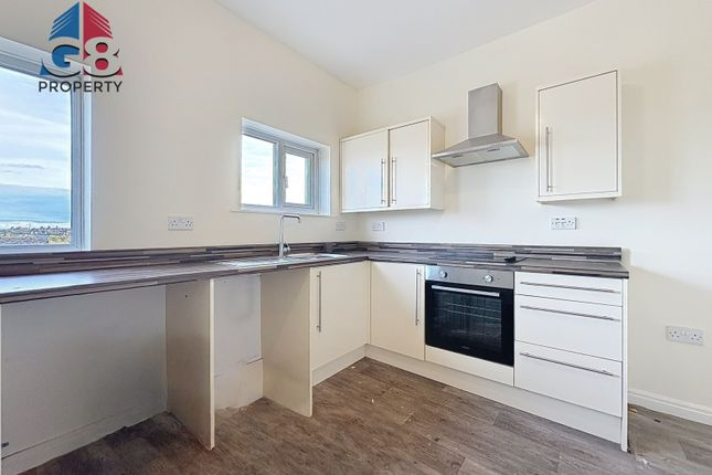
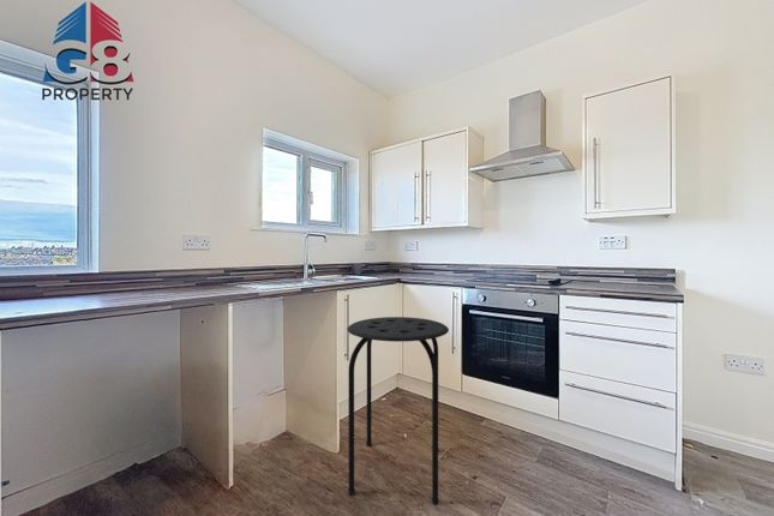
+ stool [346,316,450,505]
